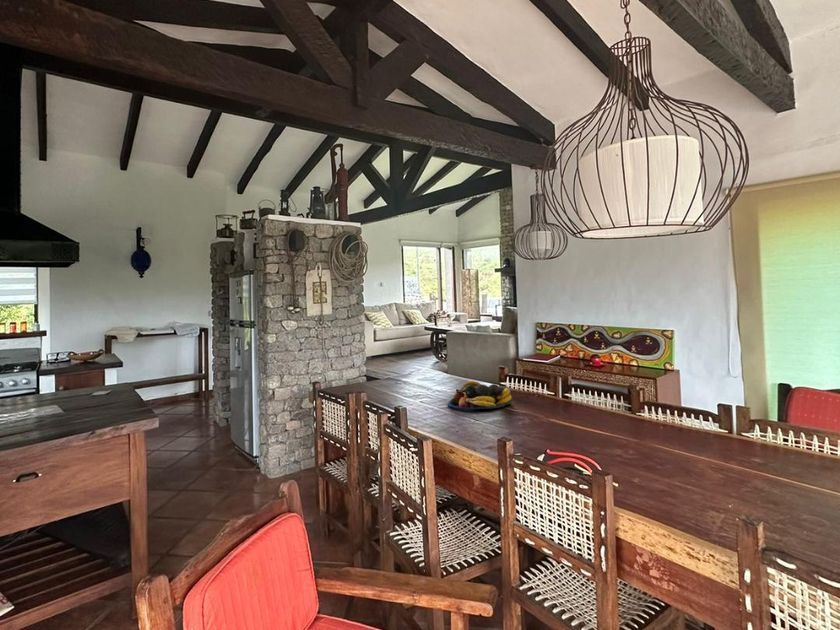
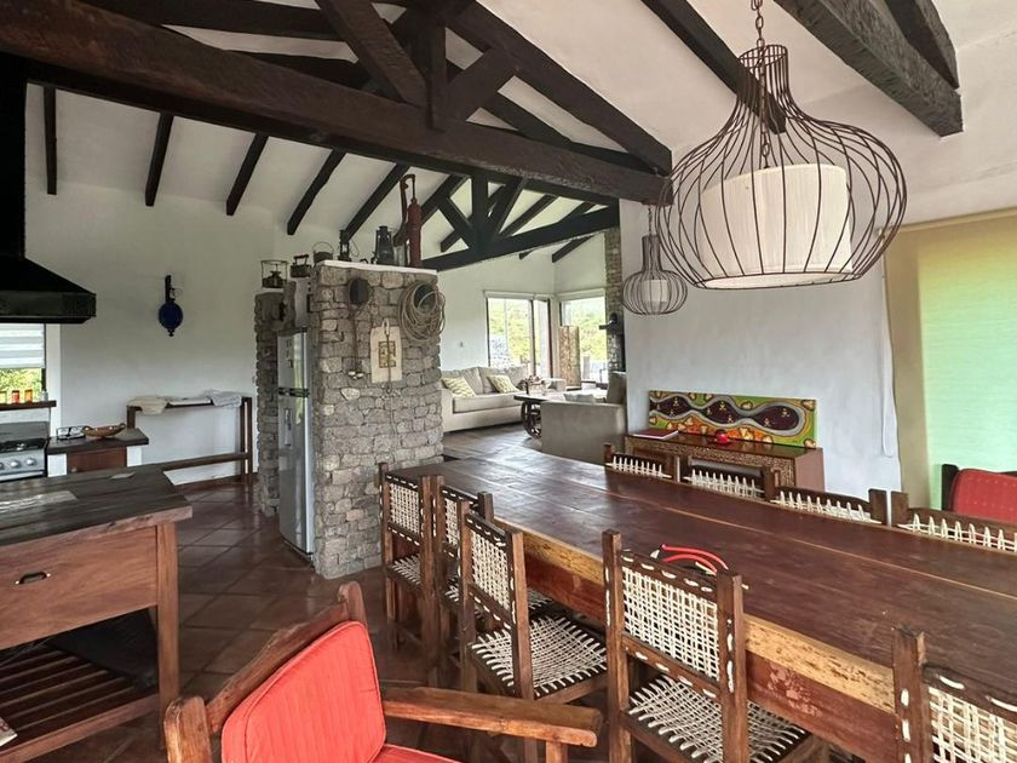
- fruit bowl [447,380,513,410]
